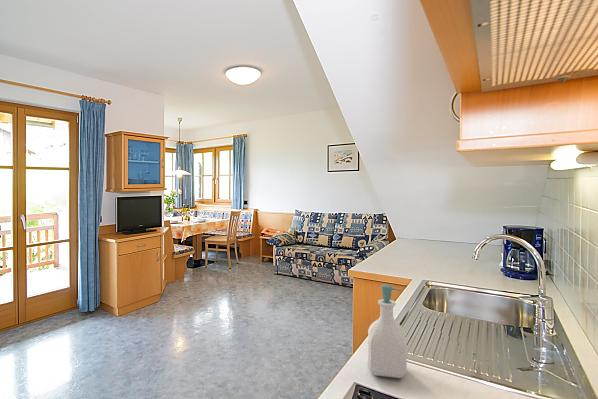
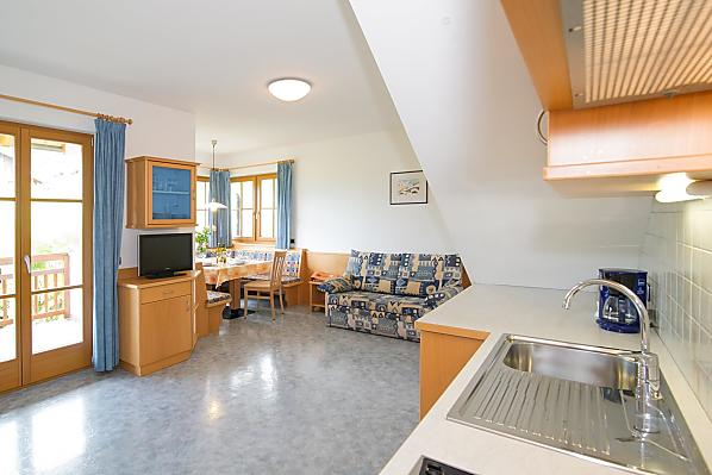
- soap bottle [367,284,408,379]
